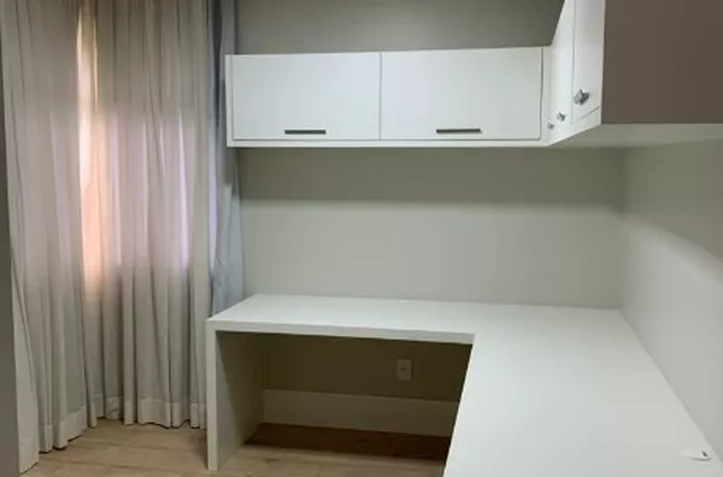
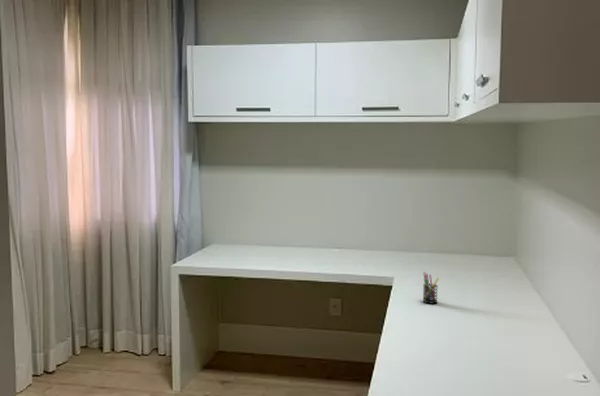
+ pen holder [422,271,440,305]
